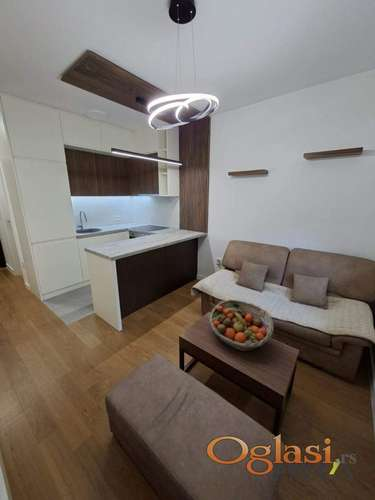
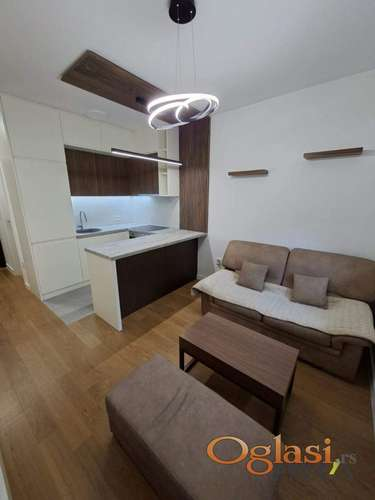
- fruit basket [208,299,274,352]
